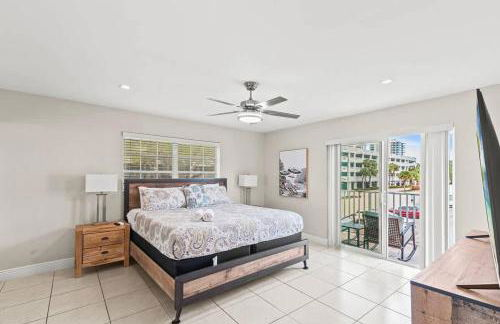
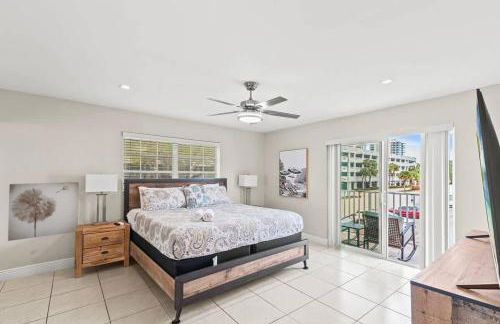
+ wall art [7,181,80,242]
